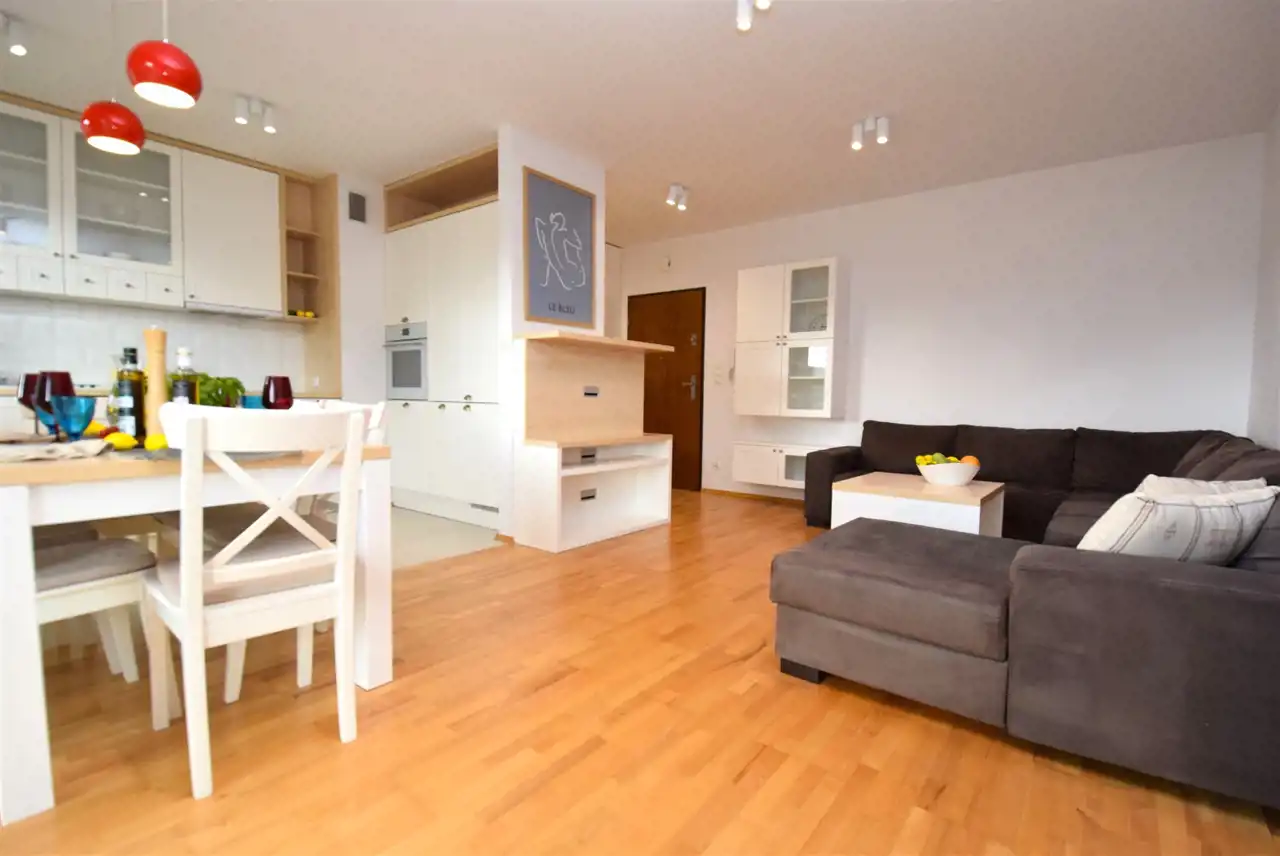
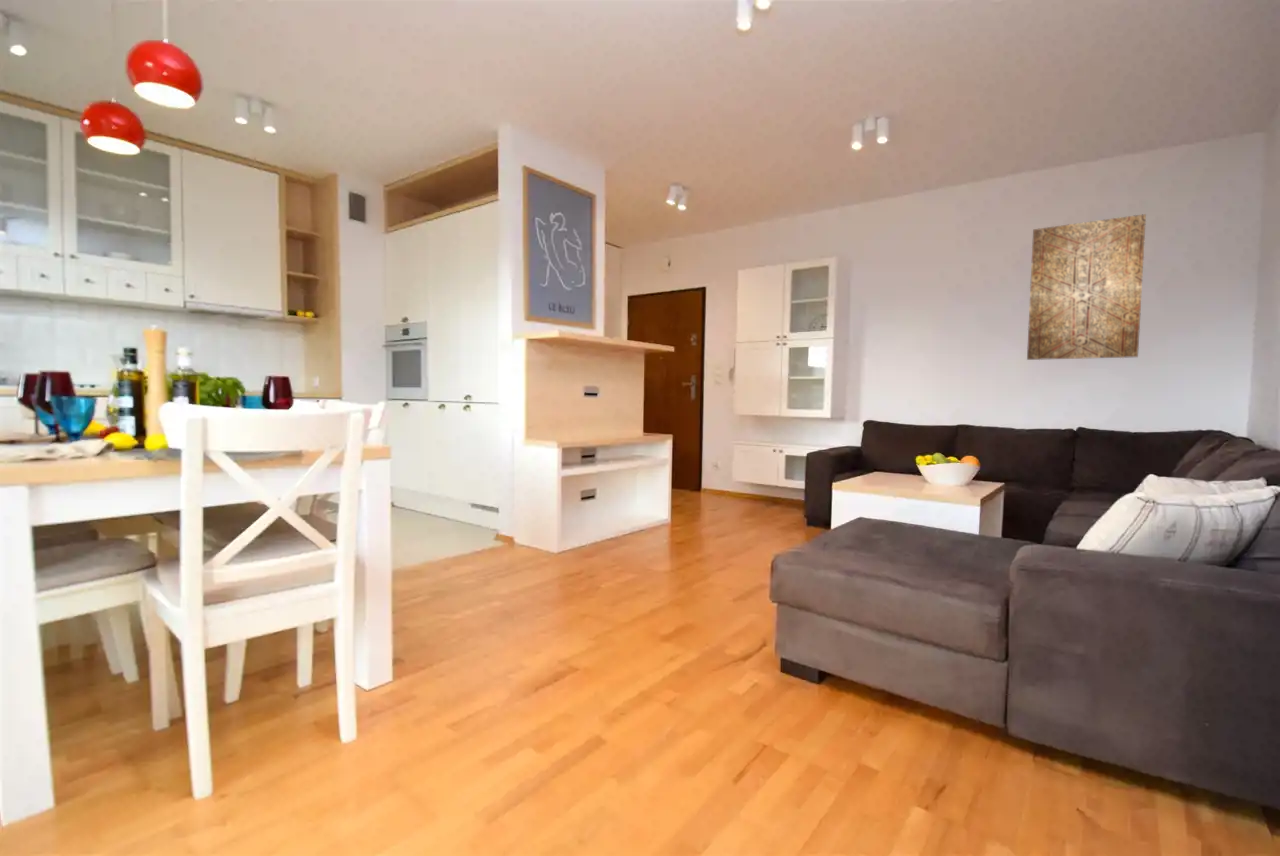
+ wall art [1026,213,1147,361]
